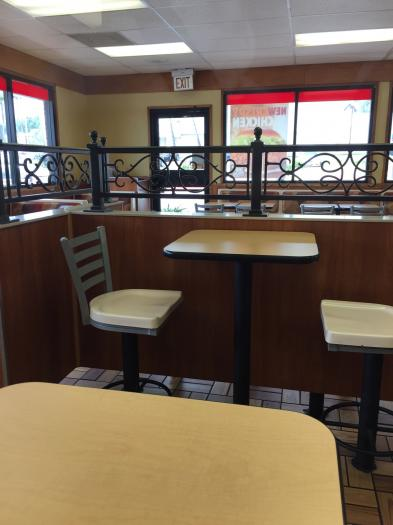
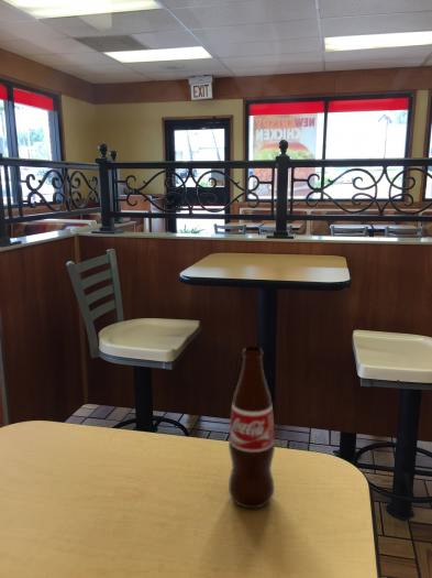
+ bottle [228,345,276,510]
